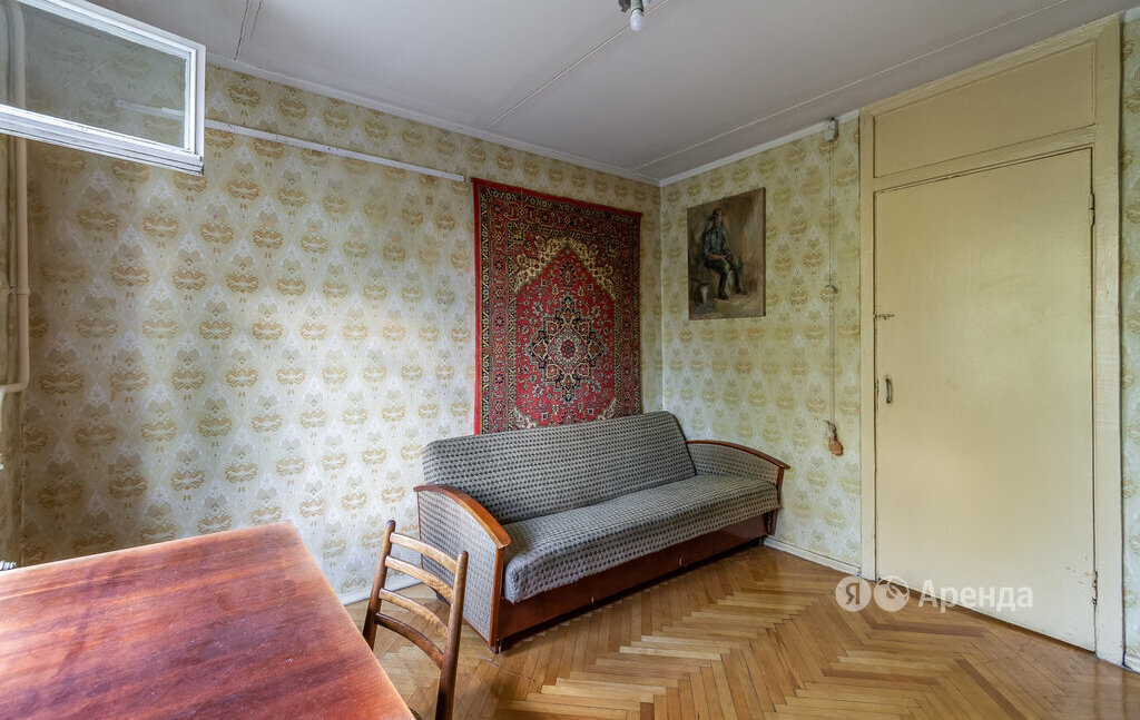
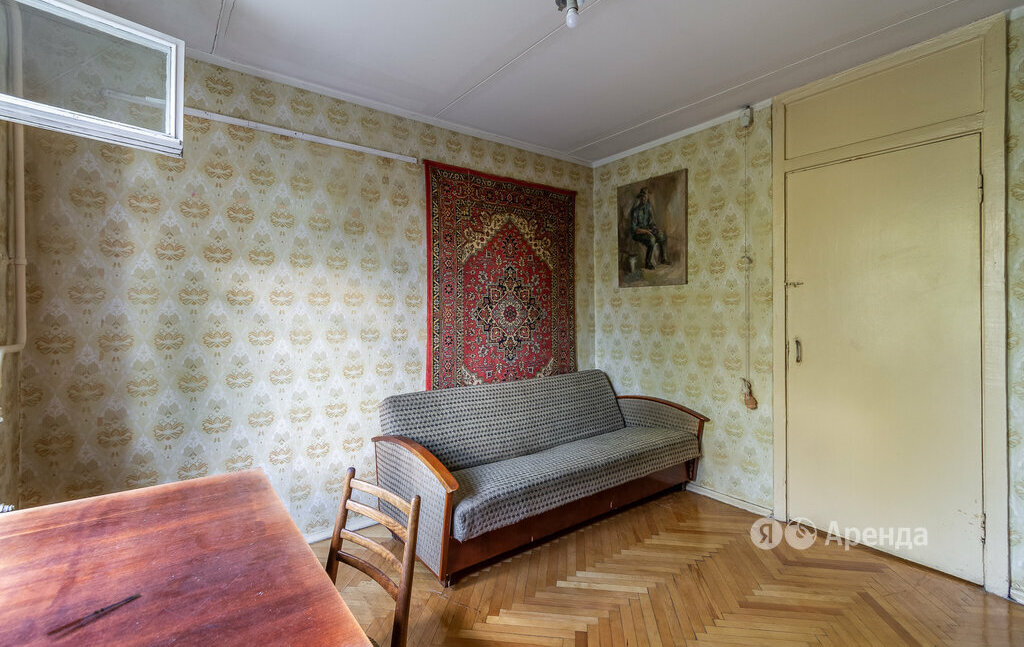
+ pen [45,592,141,638]
